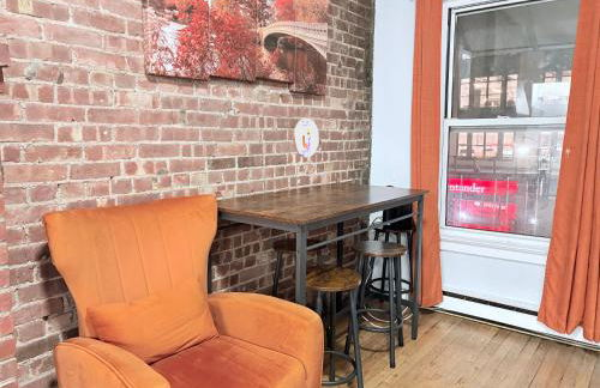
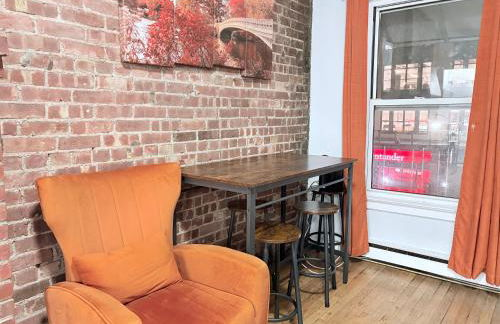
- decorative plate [292,117,320,158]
